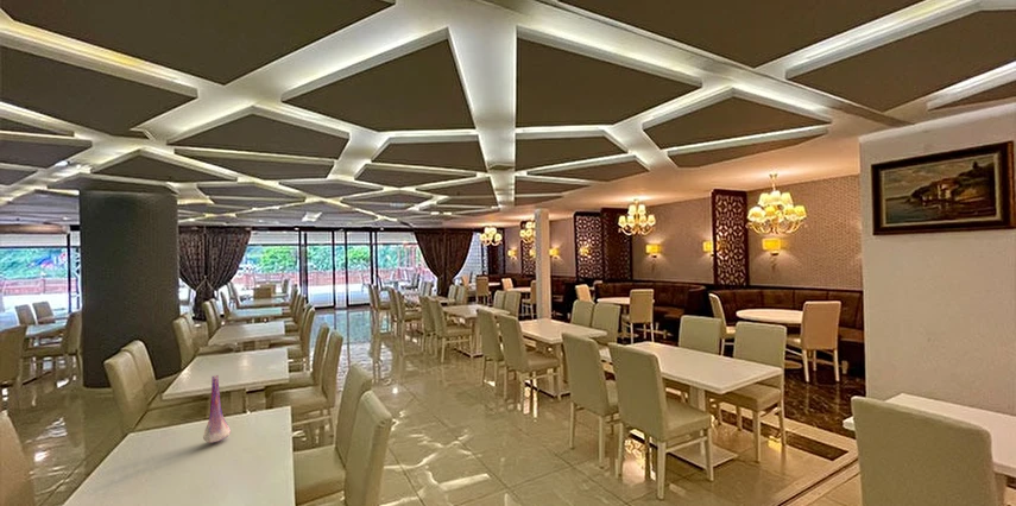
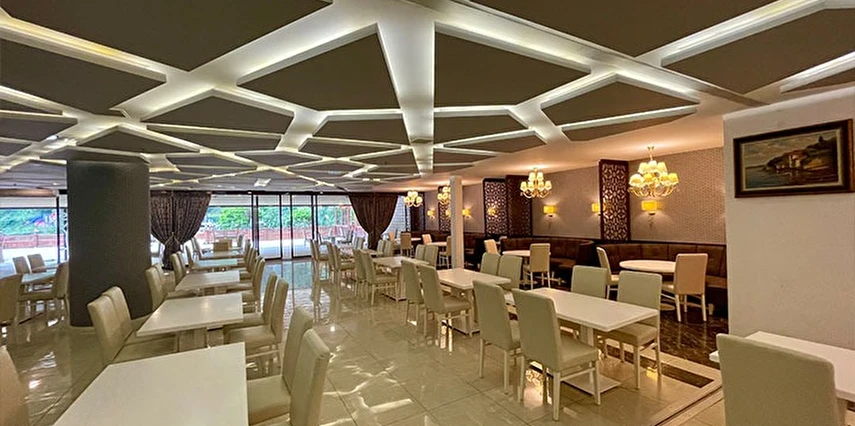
- vase [202,374,232,444]
